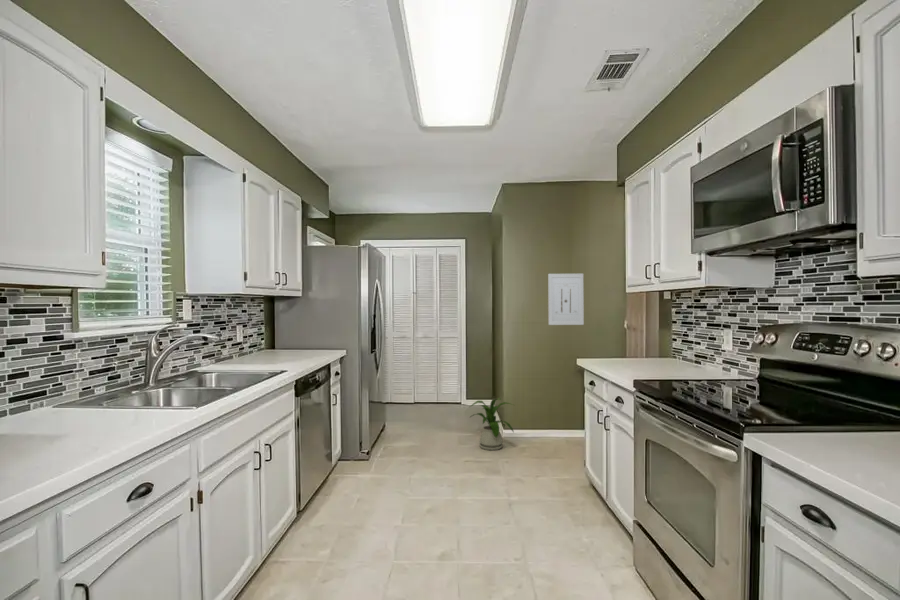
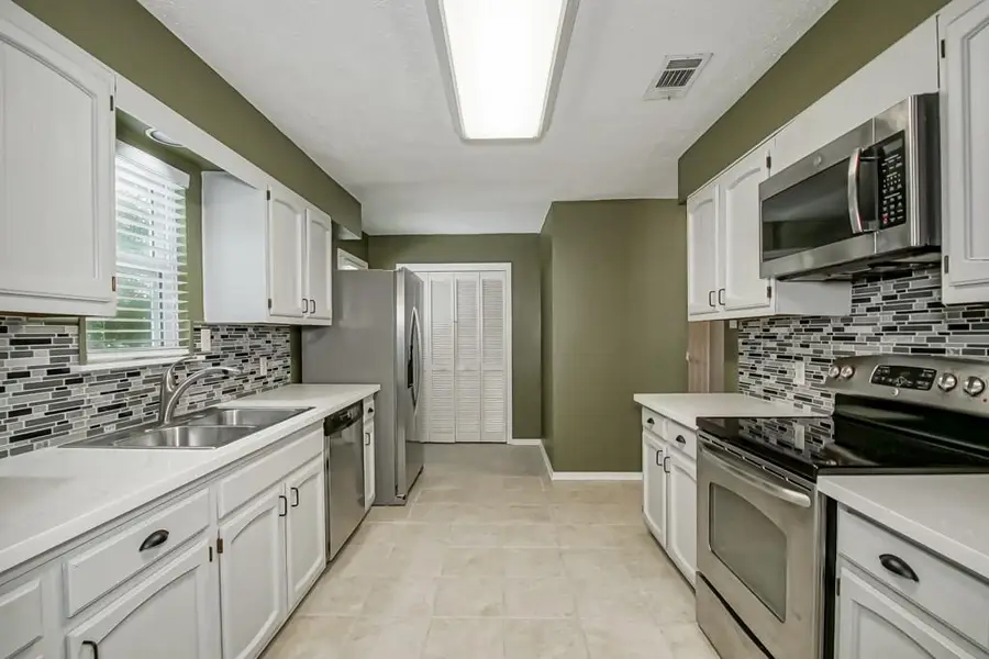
- wall art [547,273,585,326]
- house plant [469,397,515,451]
